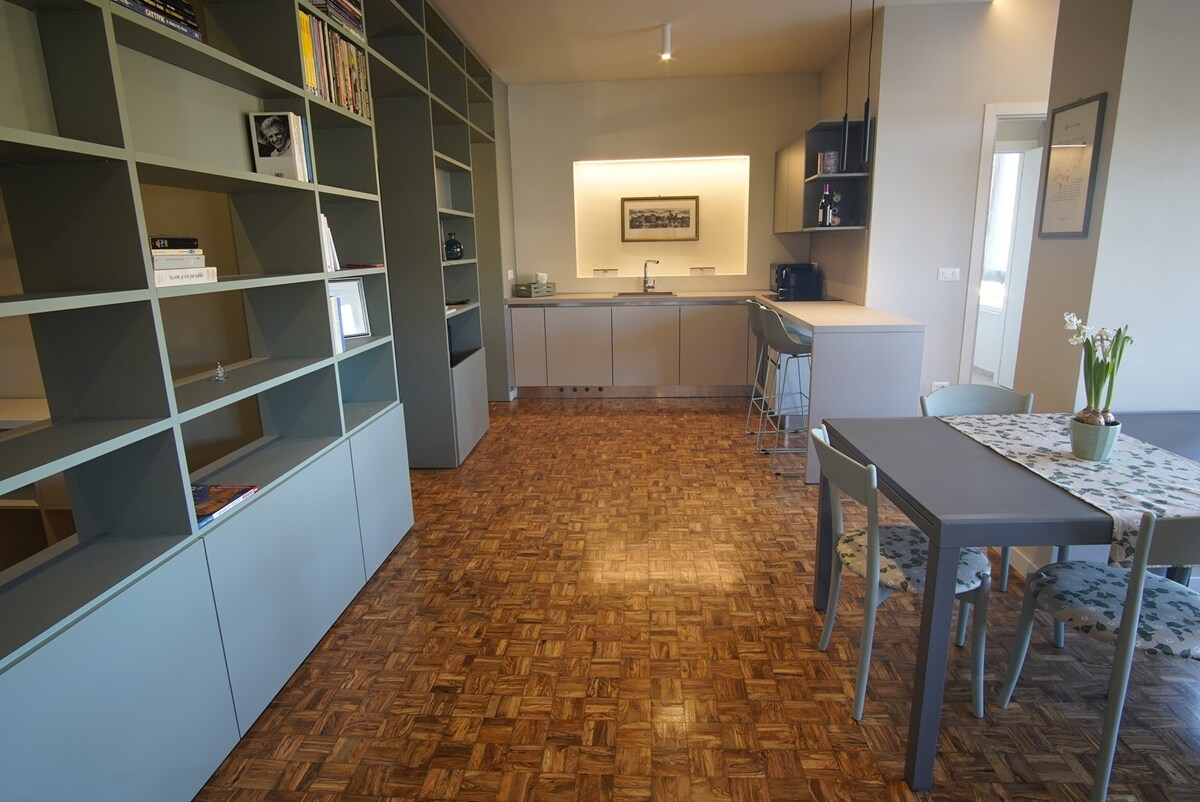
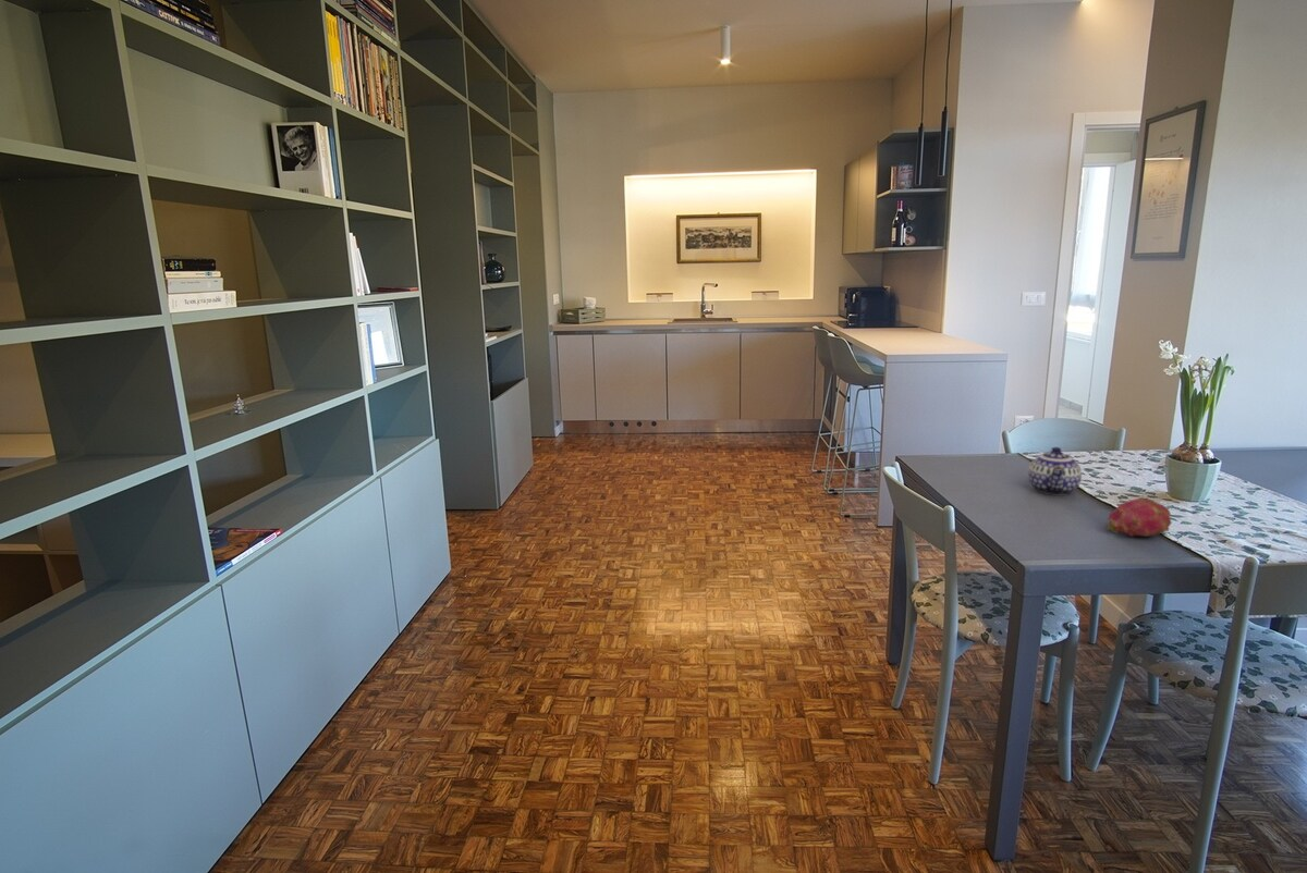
+ teapot [1027,446,1083,496]
+ fruit [1106,496,1172,538]
